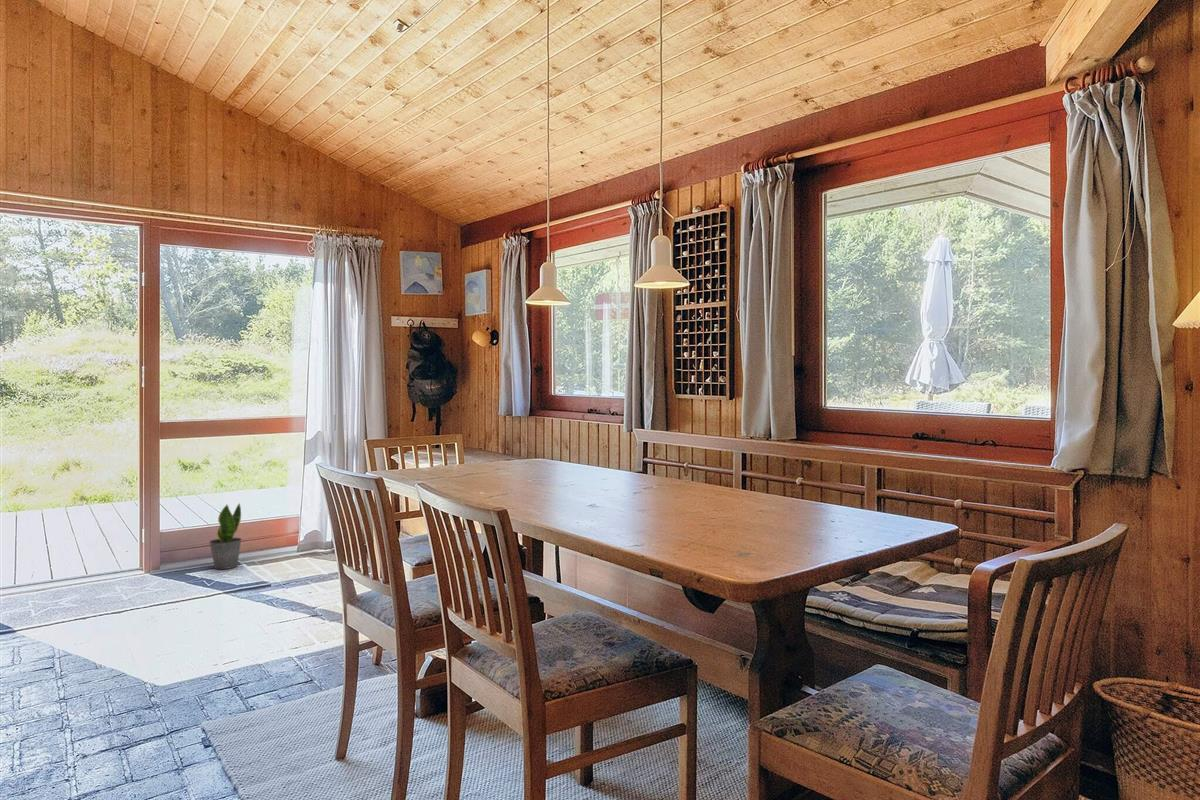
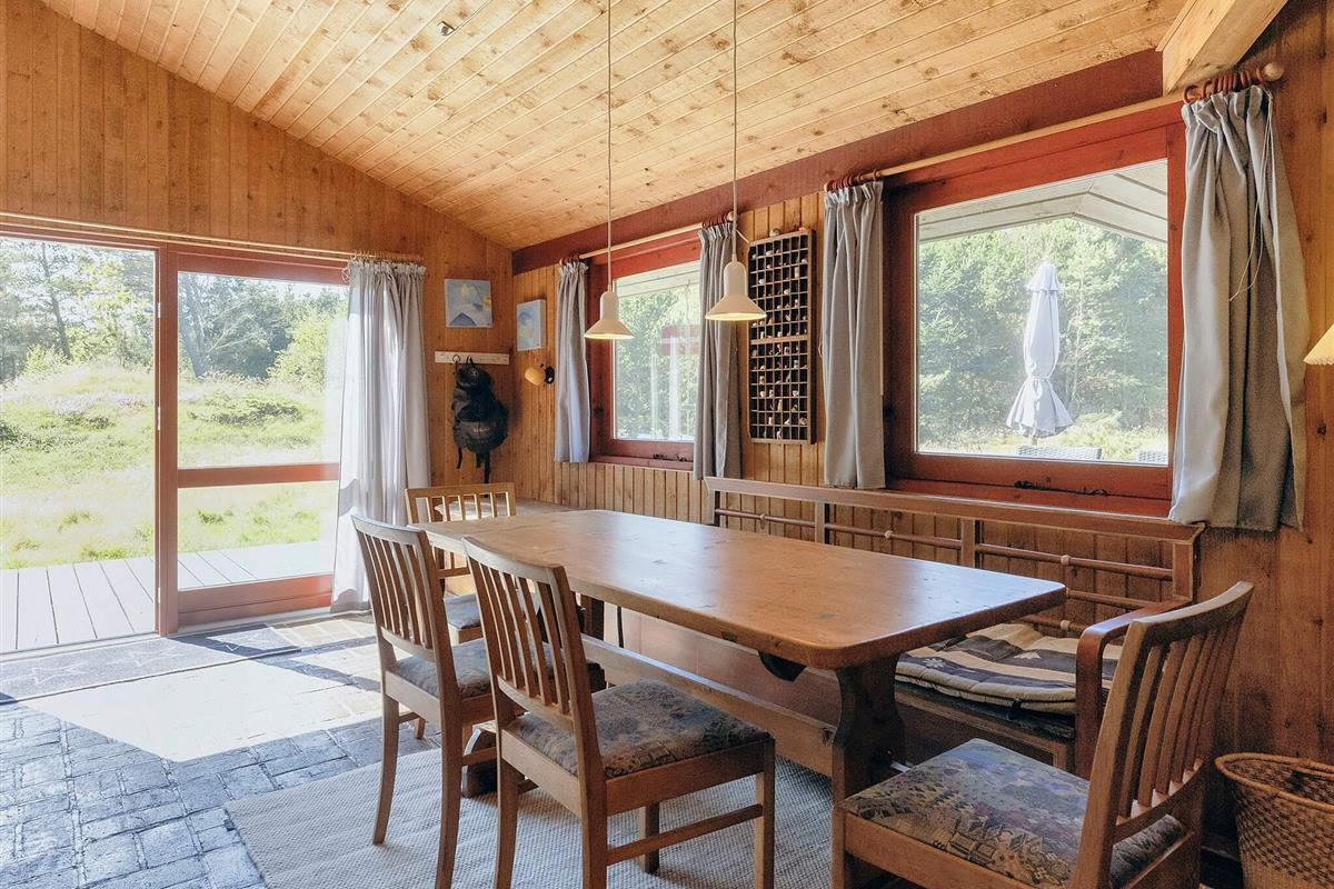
- potted plant [208,502,243,570]
